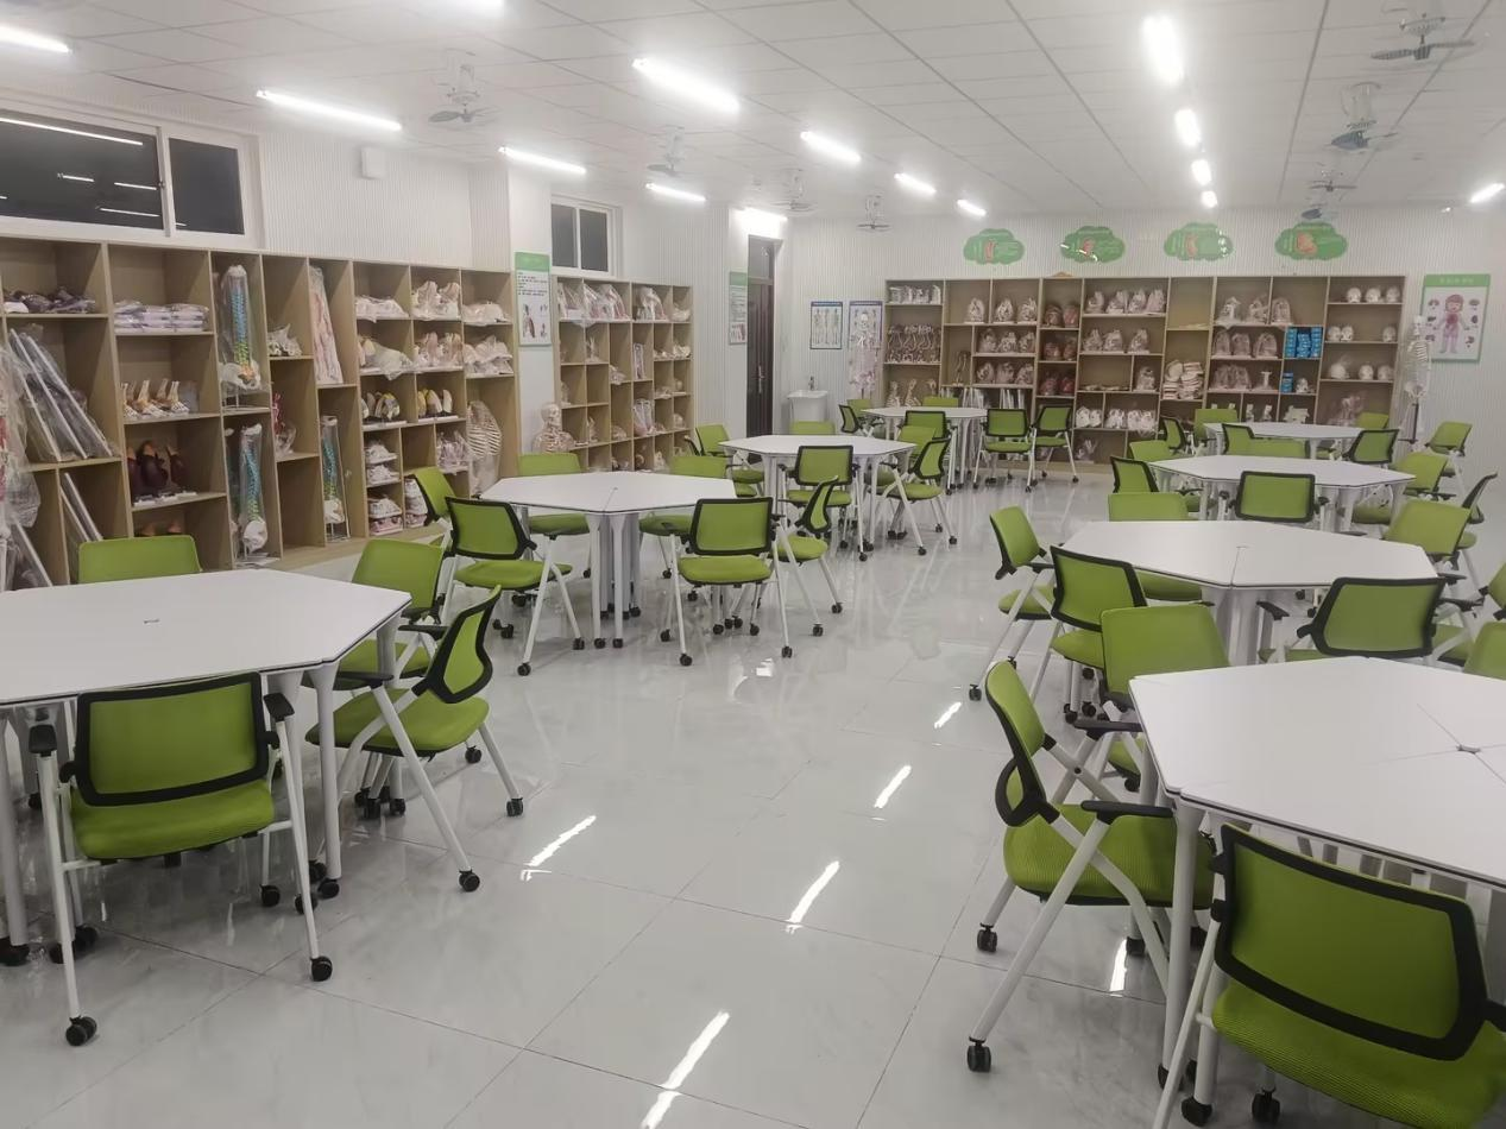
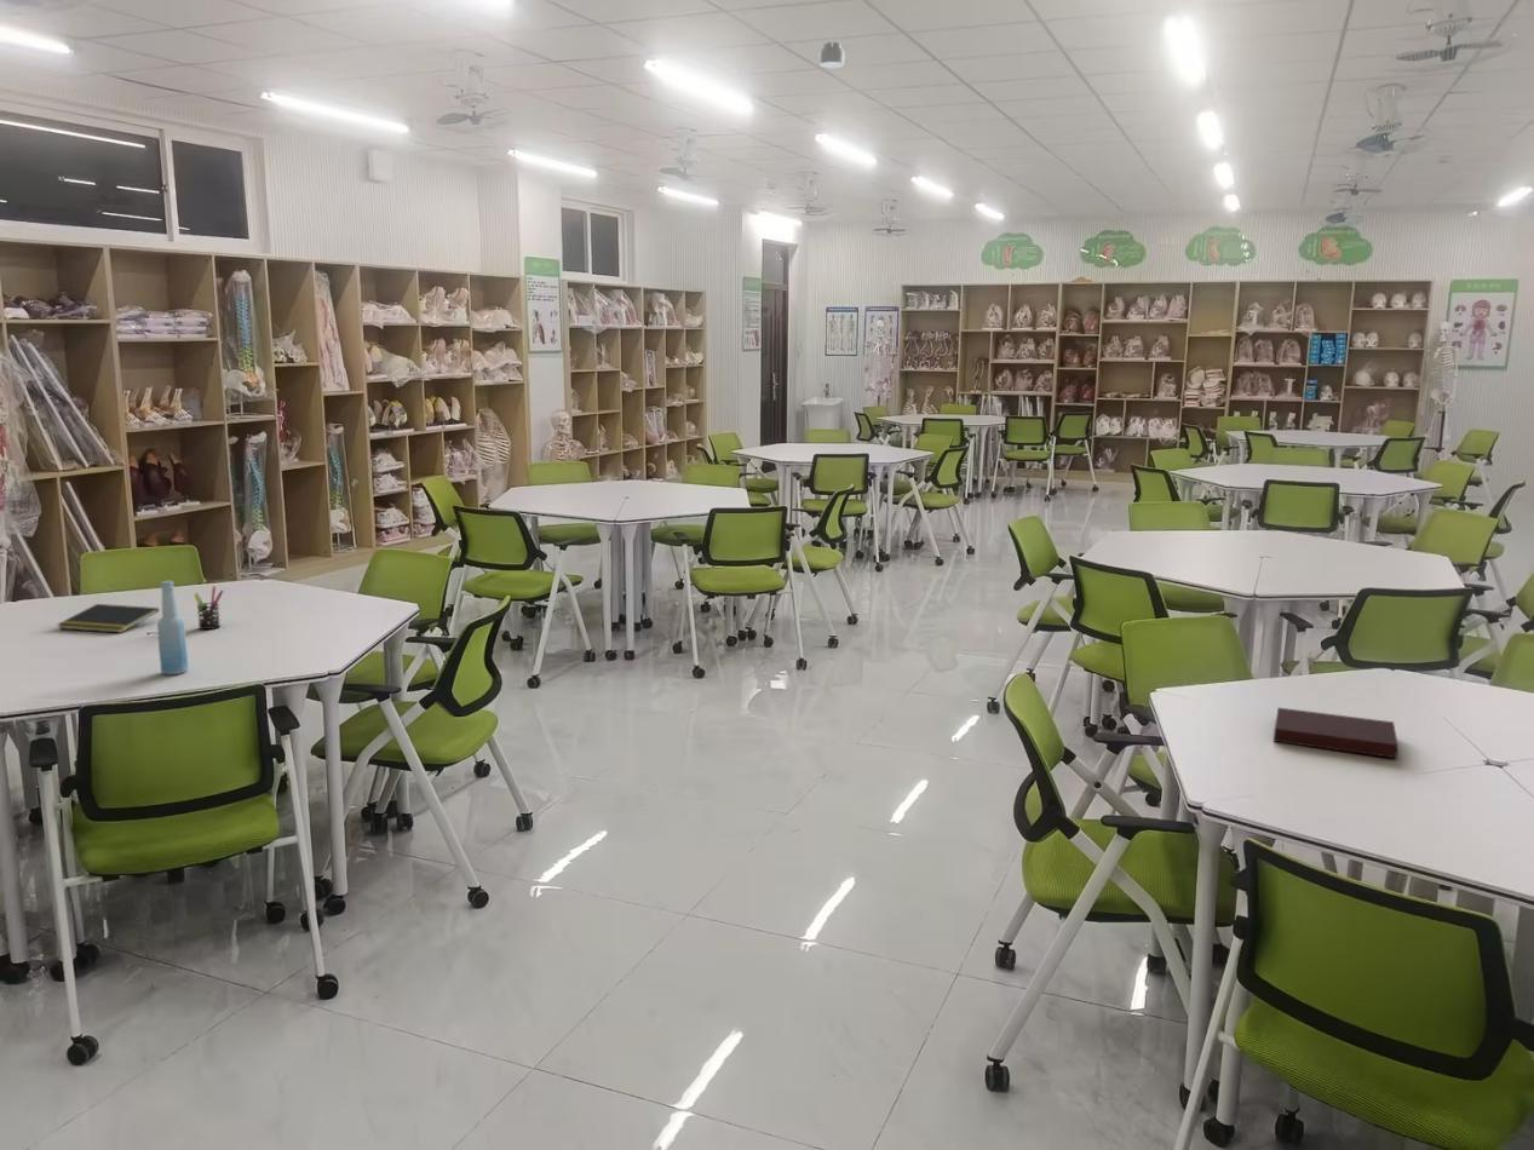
+ notebook [1272,707,1400,759]
+ pen holder [194,585,225,631]
+ notepad [57,603,160,634]
+ bottle [156,580,190,677]
+ smoke detector [818,41,846,69]
